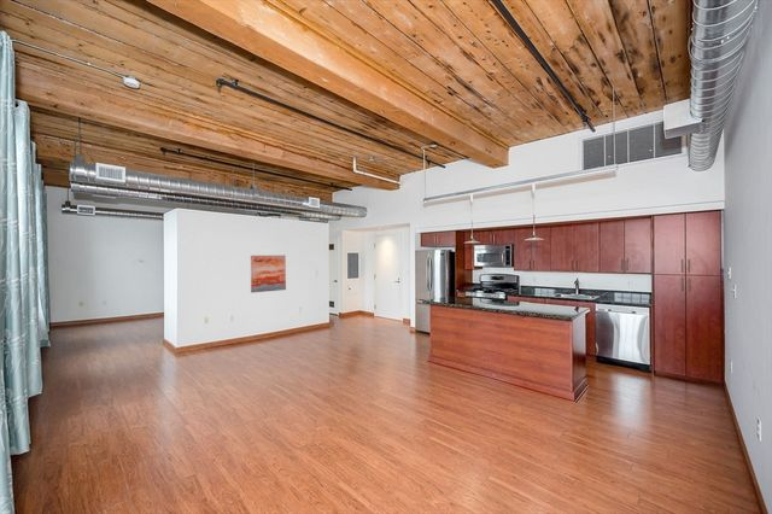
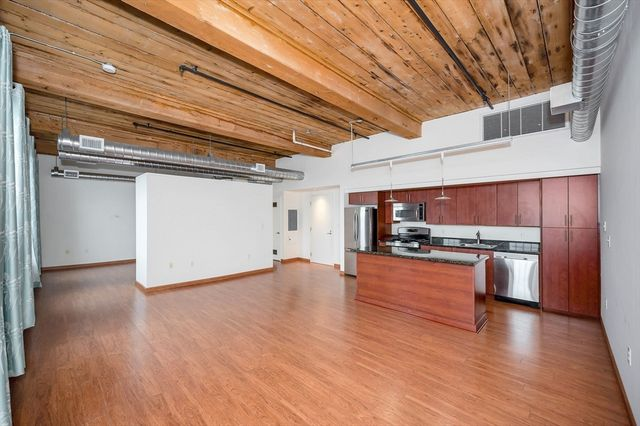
- wall art [250,255,287,293]
